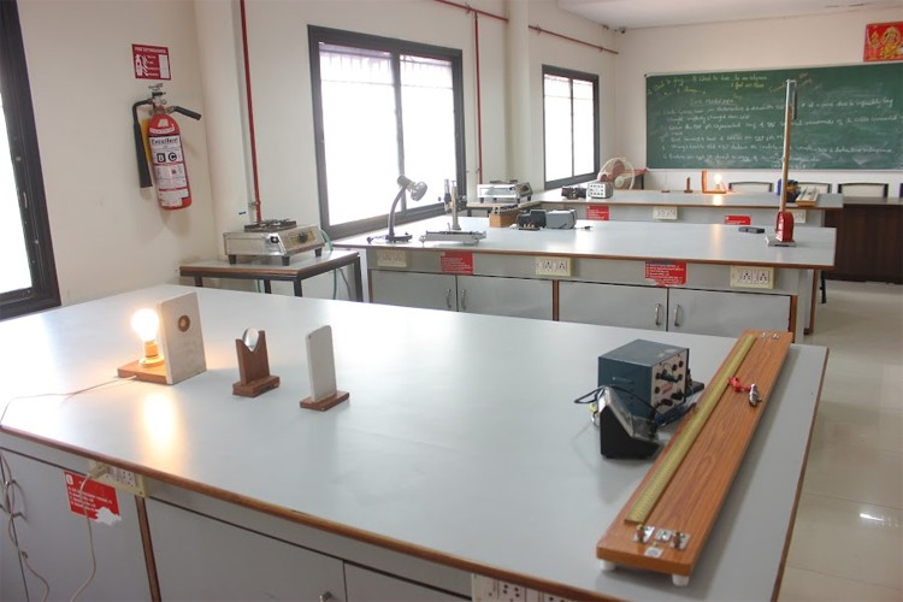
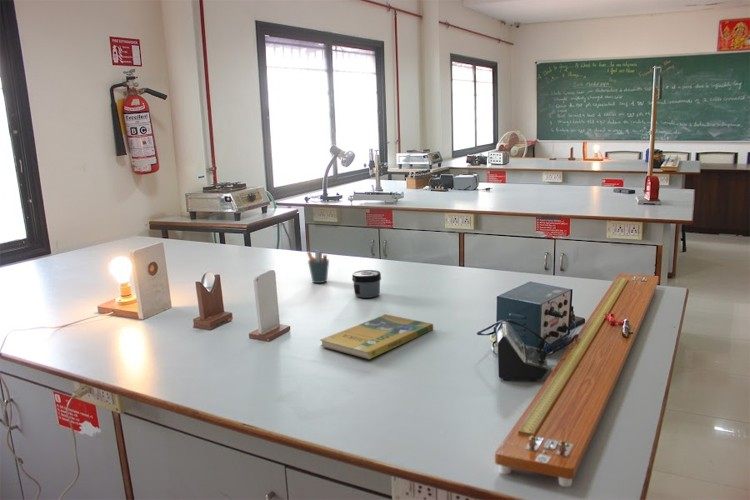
+ pen holder [306,250,330,284]
+ jar [351,269,382,299]
+ booklet [319,313,434,360]
